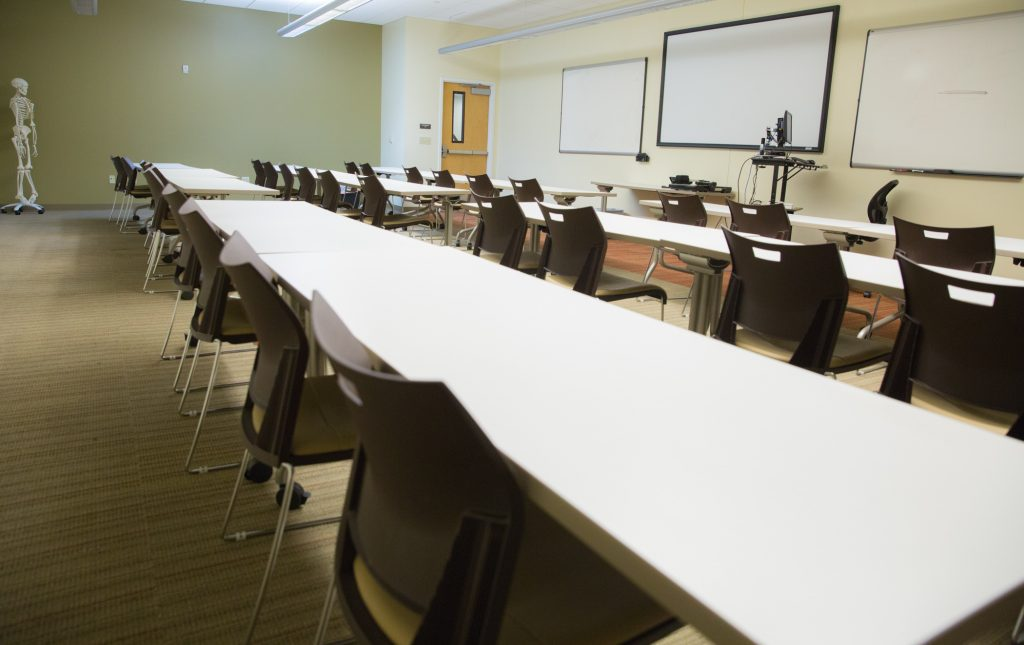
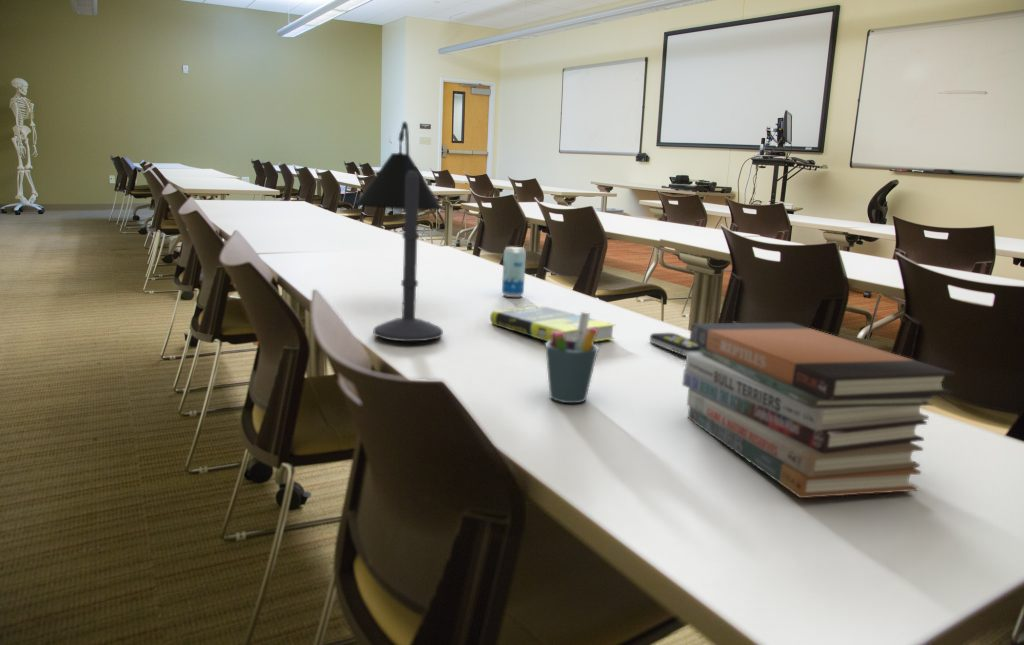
+ book stack [681,322,956,499]
+ remote control [649,332,700,357]
+ pen holder [544,311,599,404]
+ desk lamp [355,120,444,342]
+ book [489,305,616,343]
+ beverage can [501,246,527,298]
